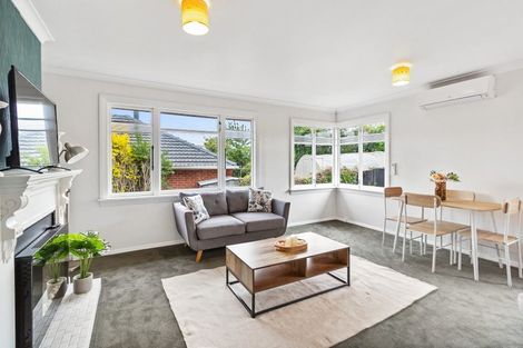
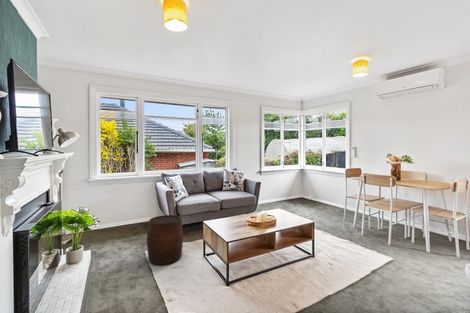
+ stool [146,214,184,266]
